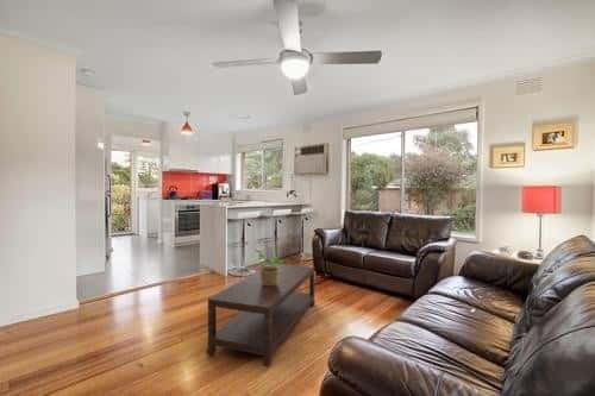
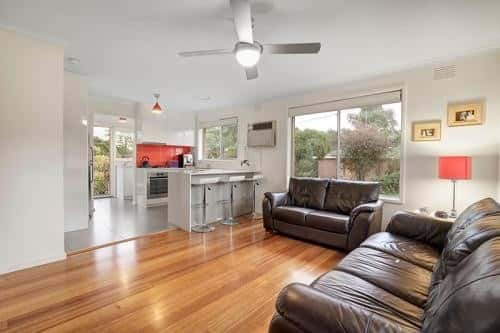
- coffee table [205,263,317,369]
- potted plant [253,247,286,285]
